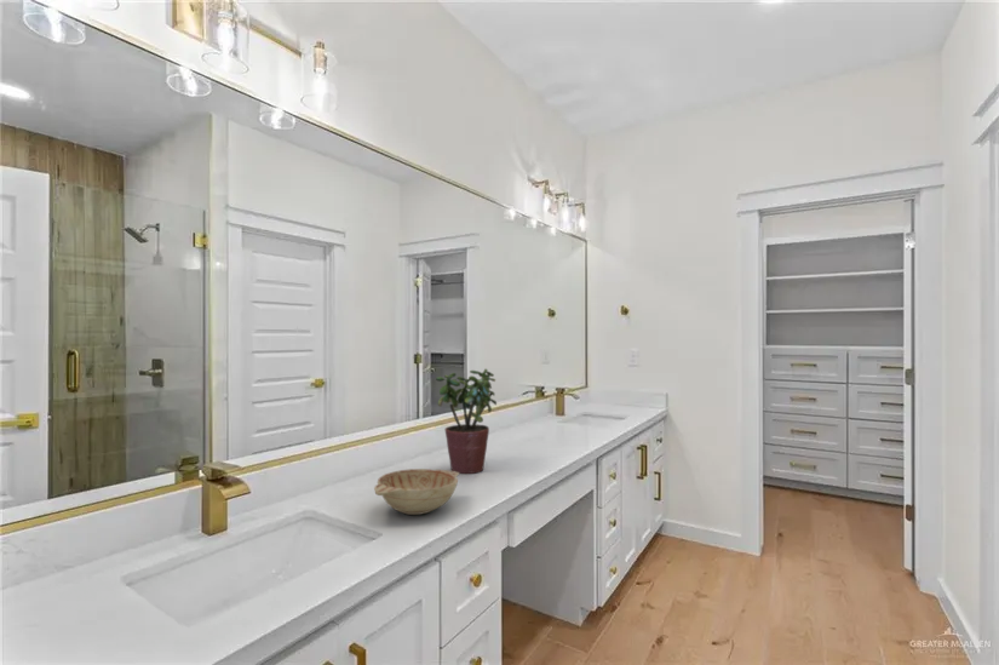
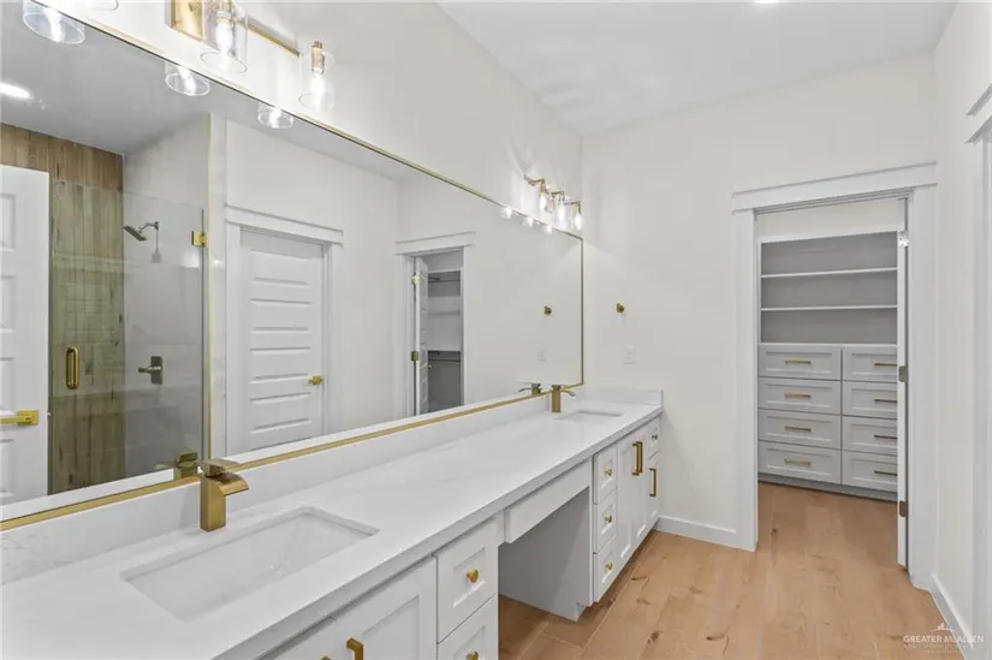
- decorative bowl [373,468,460,516]
- potted plant [435,367,498,475]
